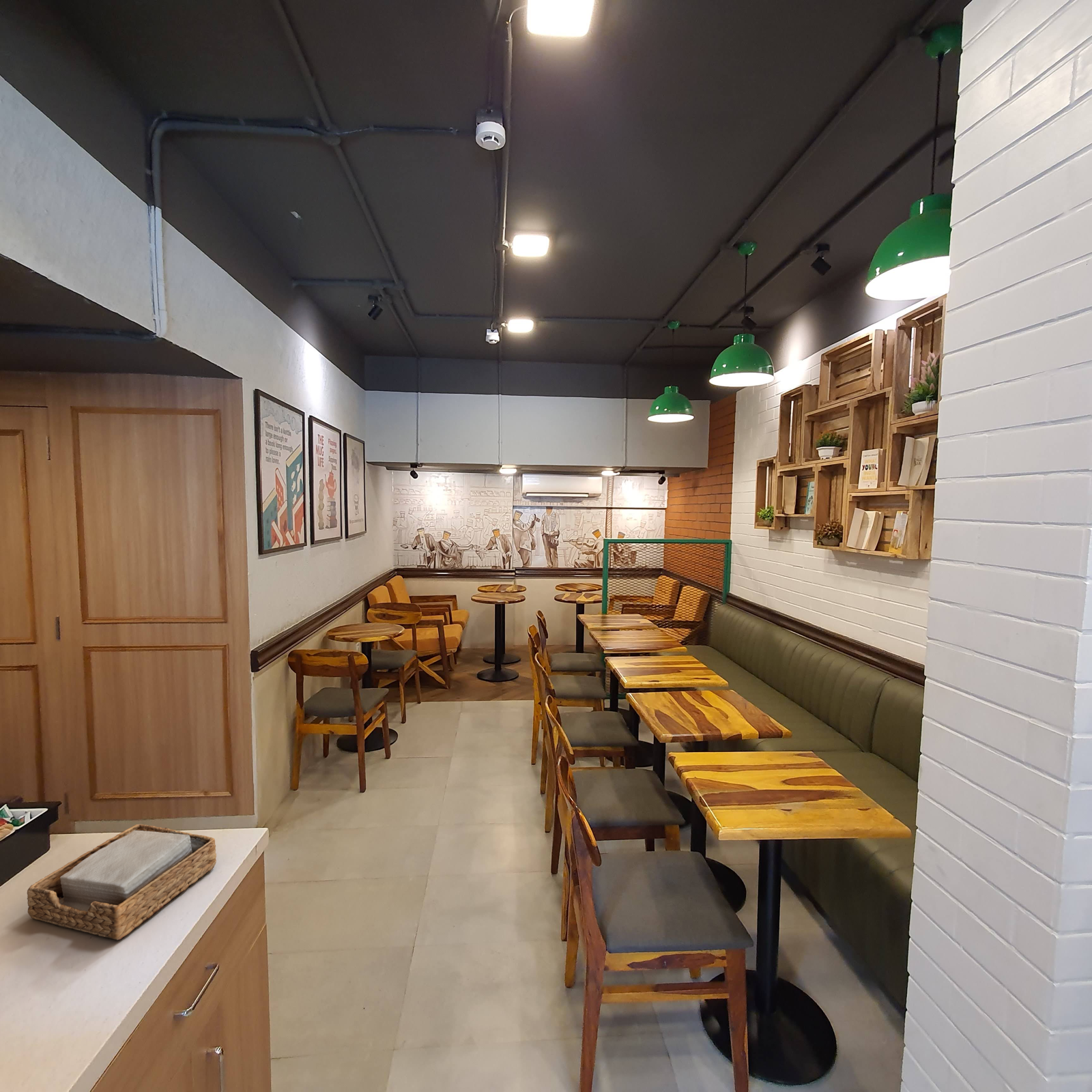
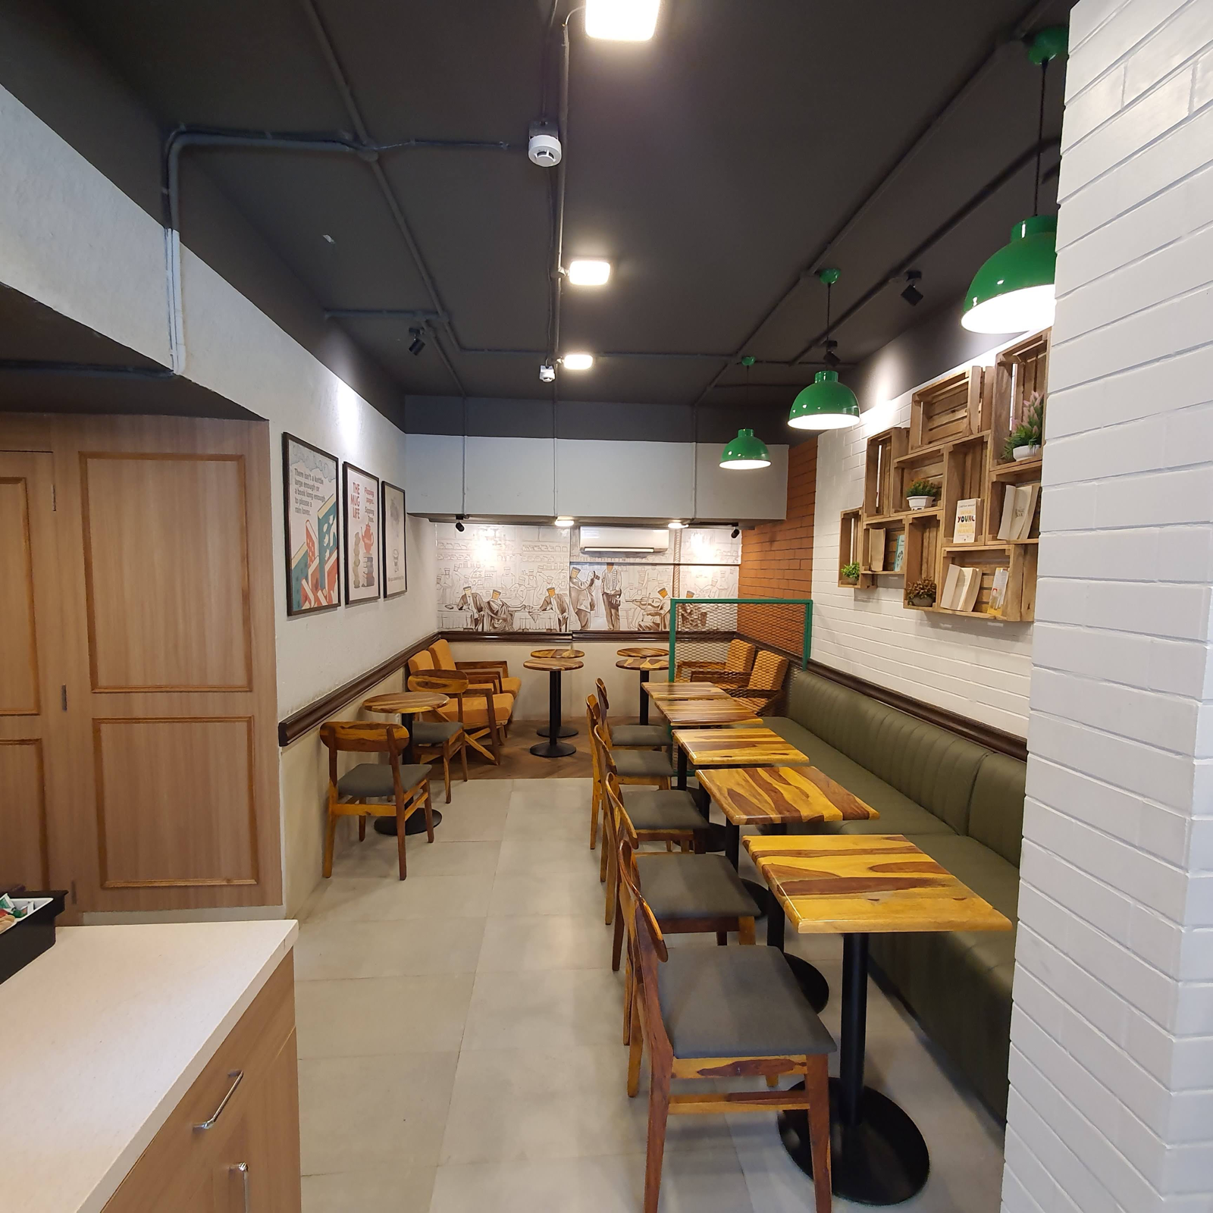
- napkin holder [27,824,217,940]
